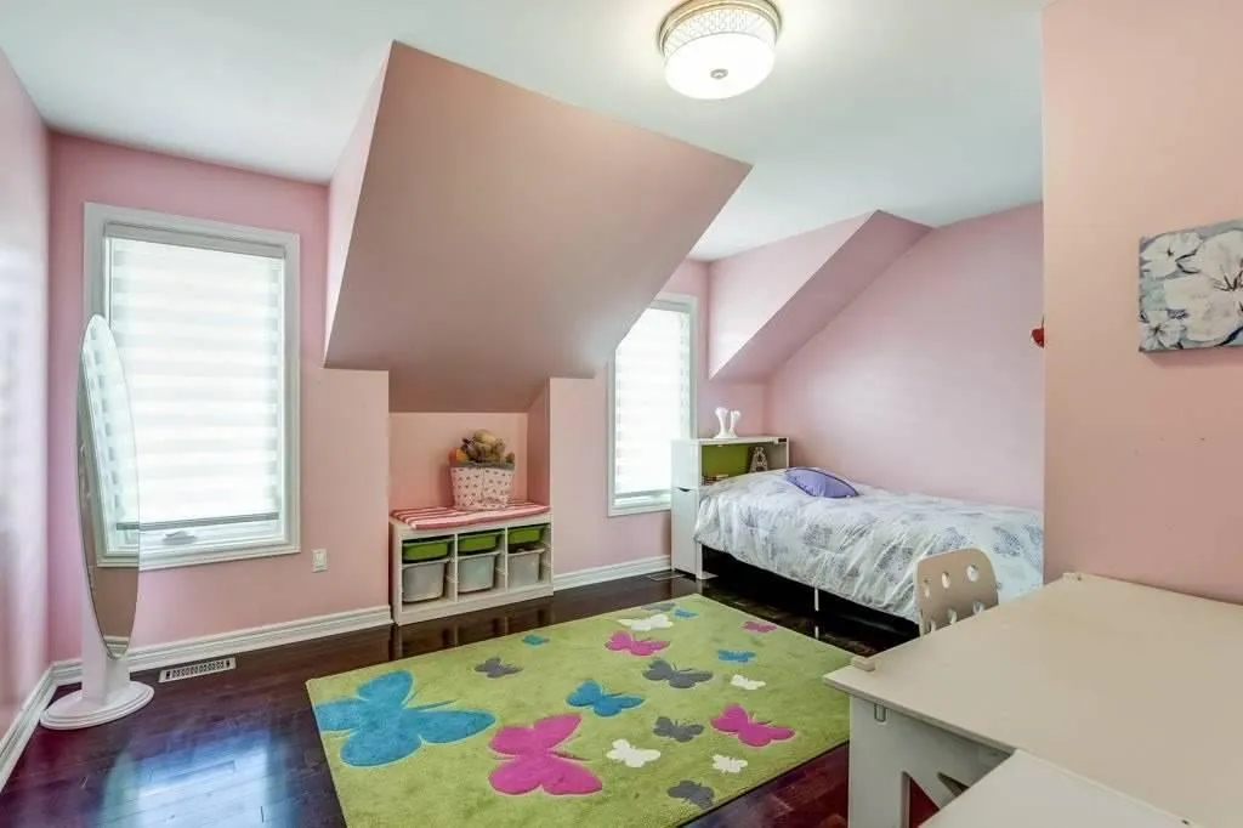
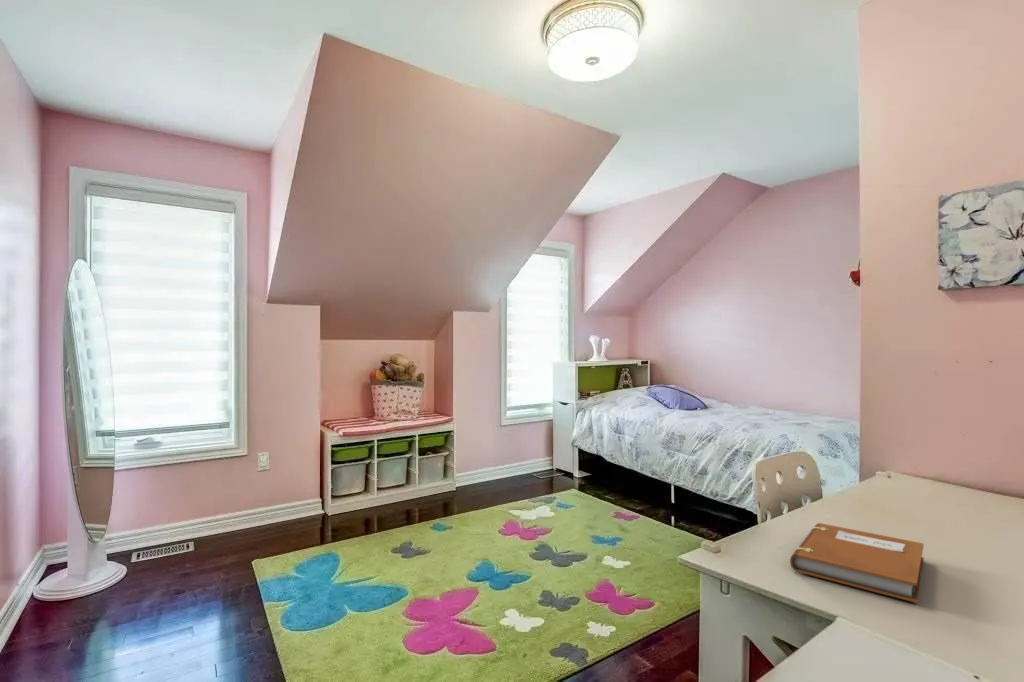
+ notebook [789,522,925,604]
